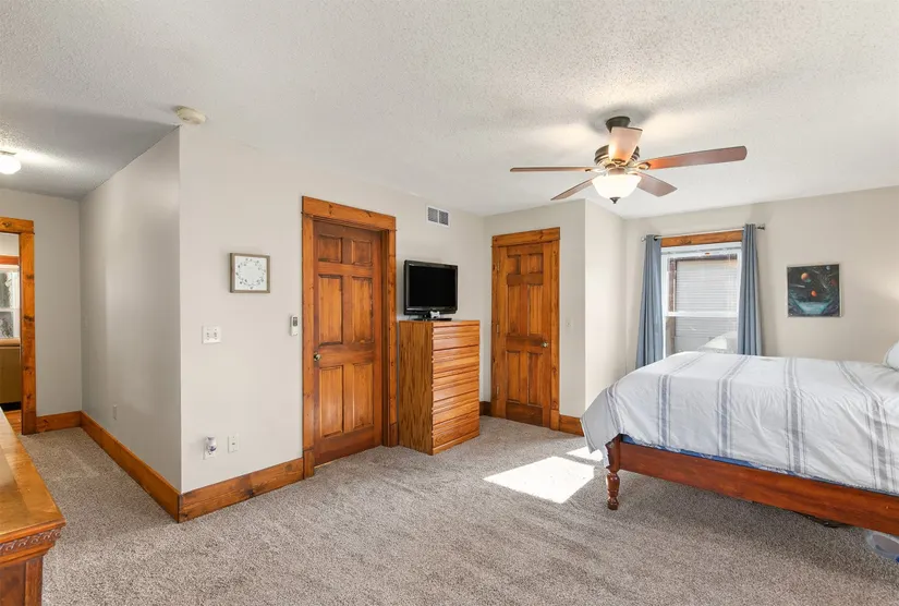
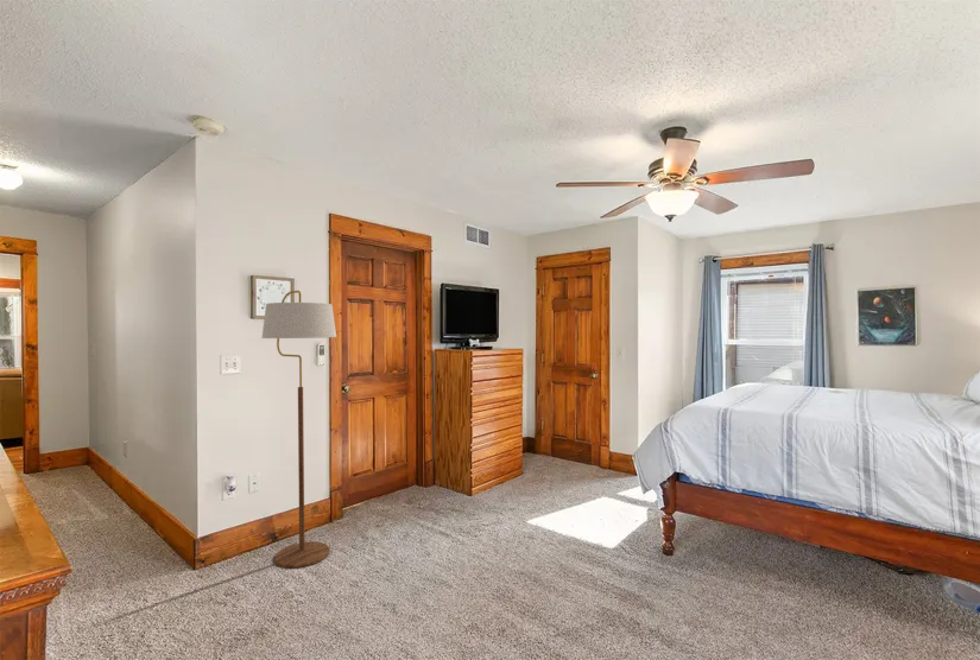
+ floor lamp [261,290,337,569]
